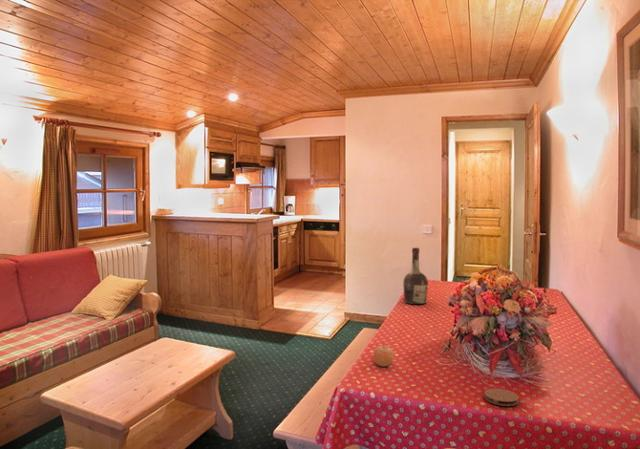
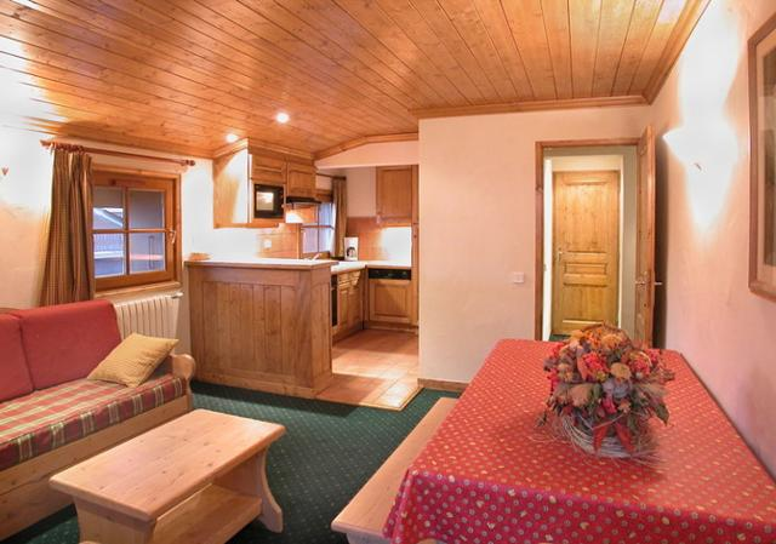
- fruit [372,342,395,367]
- cognac bottle [402,247,429,305]
- coaster [484,388,520,407]
